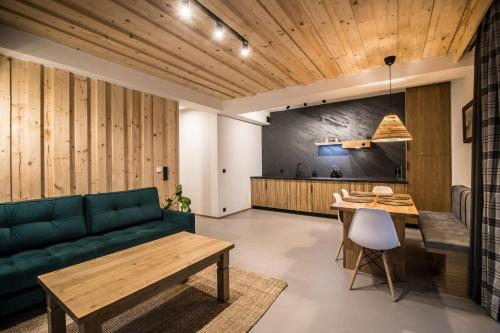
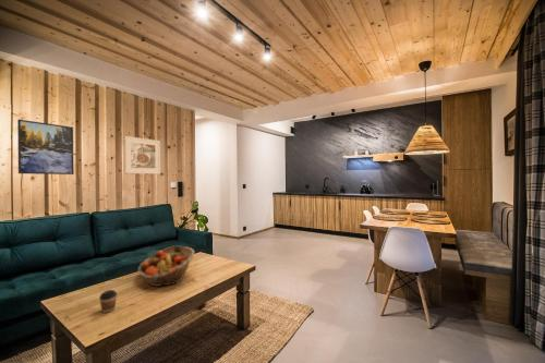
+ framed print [123,135,161,176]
+ coffee cup [98,289,118,314]
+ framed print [16,119,74,176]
+ fruit basket [136,245,196,288]
